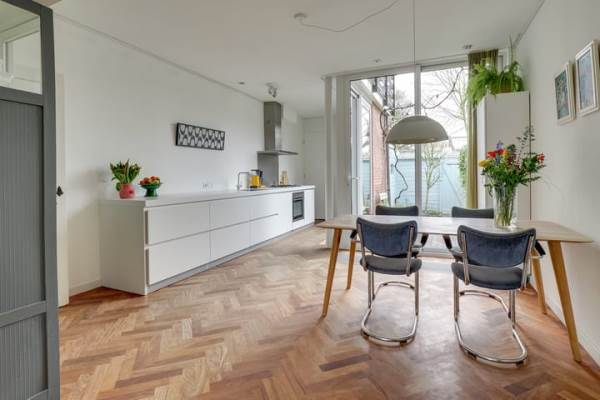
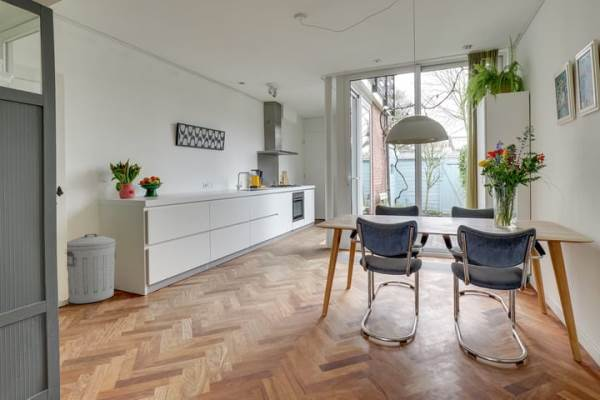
+ trash can [65,233,117,304]
